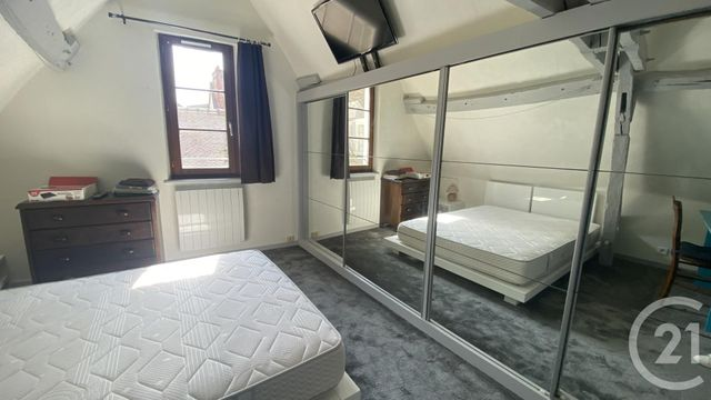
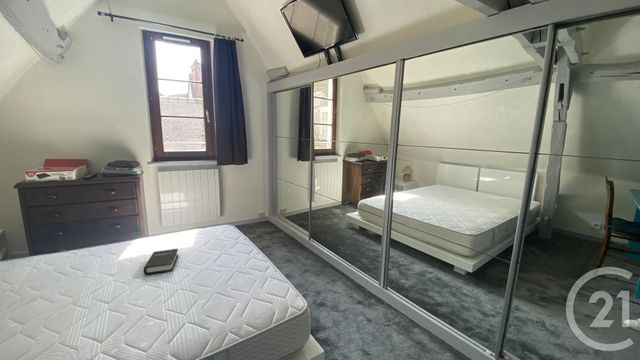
+ hardback book [143,248,179,276]
